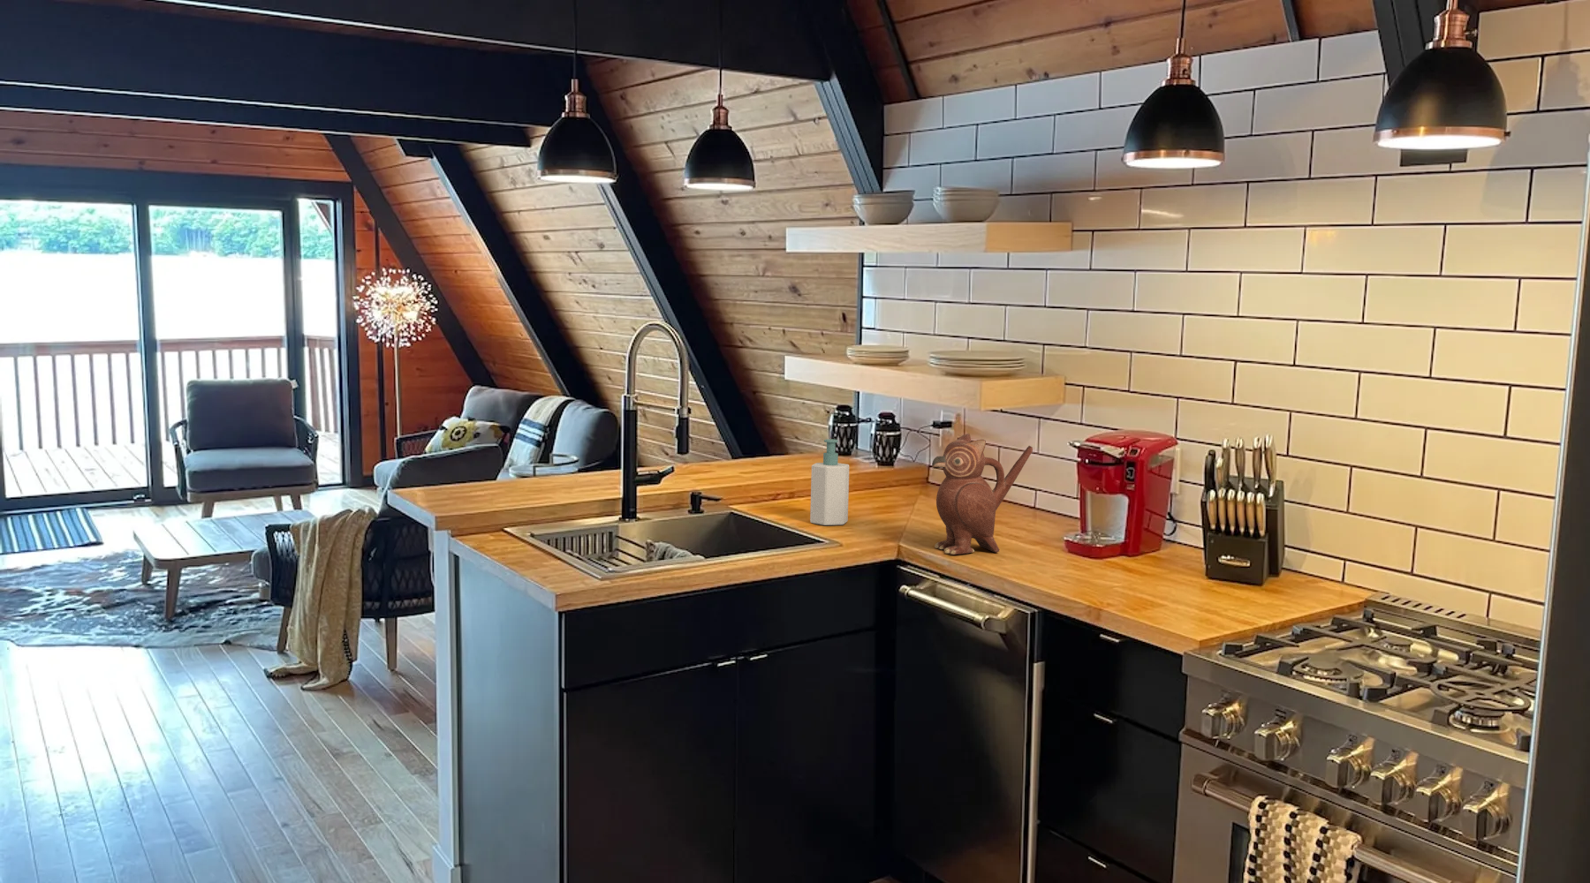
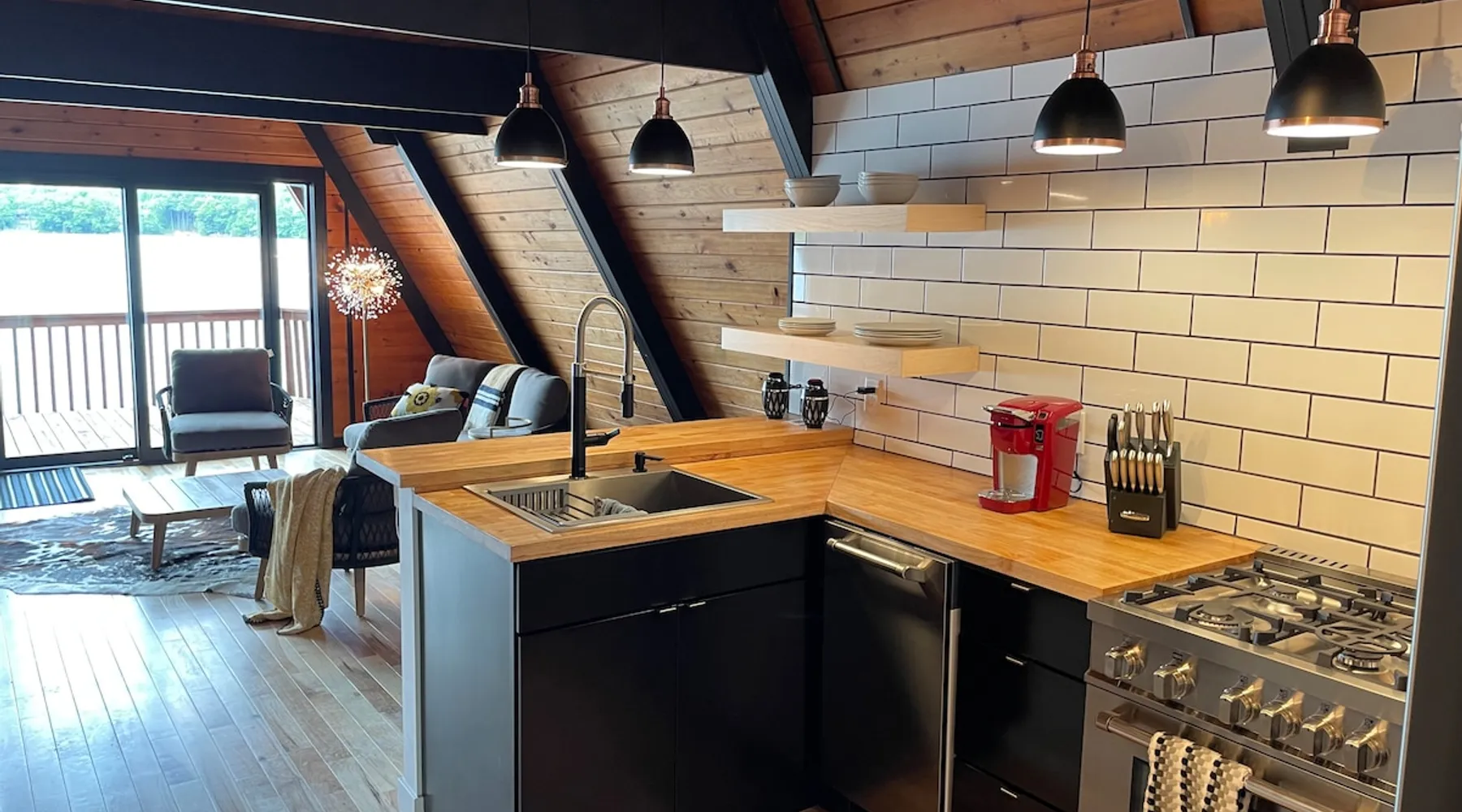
- soap bottle [809,438,849,526]
- teapot [931,433,1033,556]
